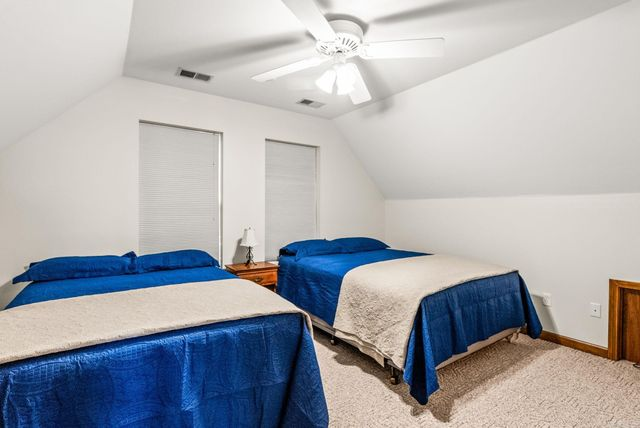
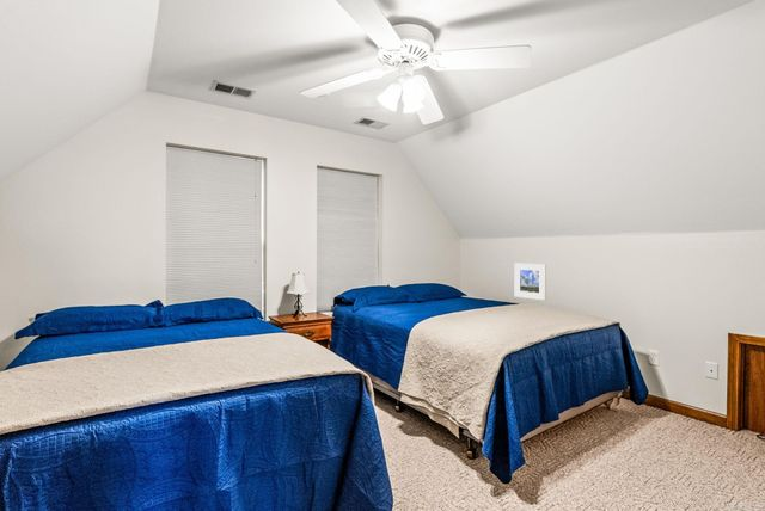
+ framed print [514,263,547,301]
